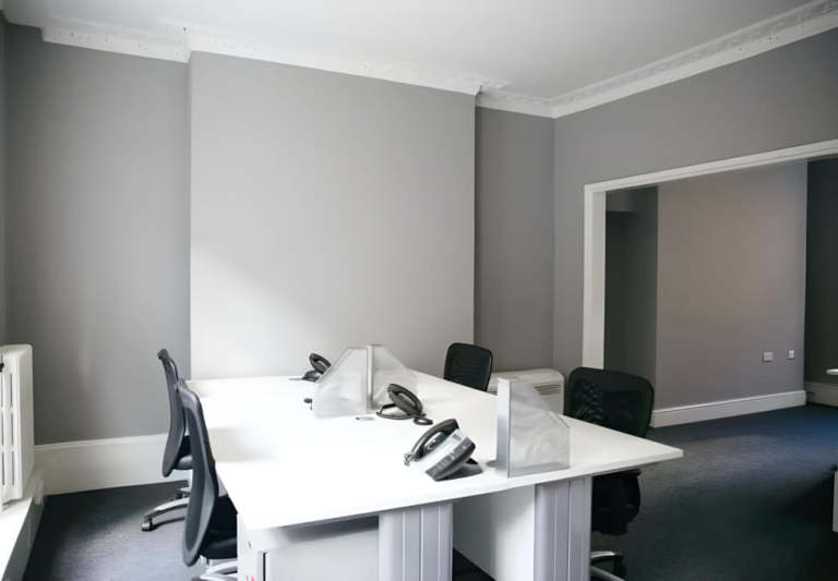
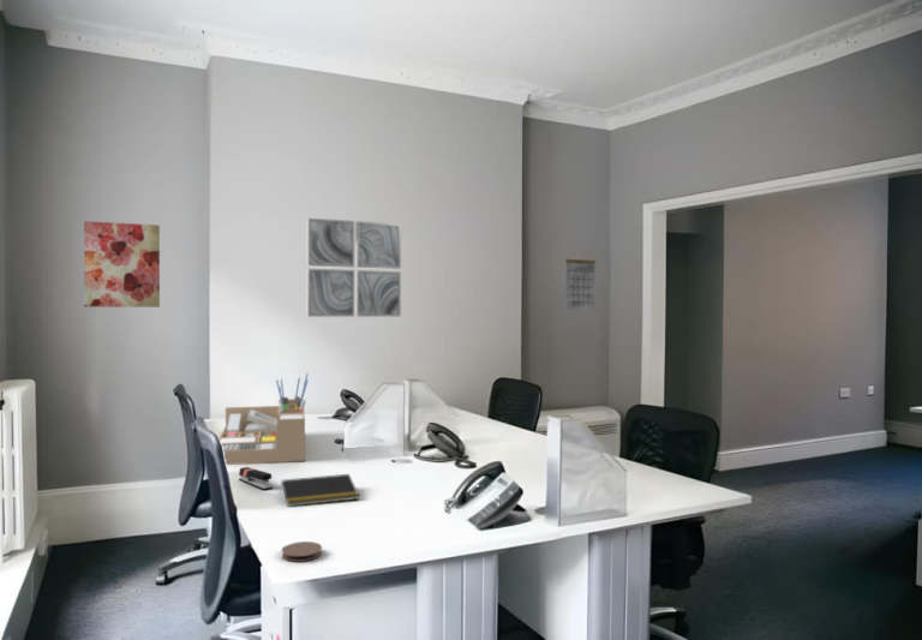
+ calendar [564,250,597,311]
+ notepad [279,473,360,508]
+ desk organizer [217,370,310,466]
+ coaster [281,540,323,563]
+ wall art [83,220,161,309]
+ wall art [306,217,402,318]
+ stapler [238,466,274,491]
